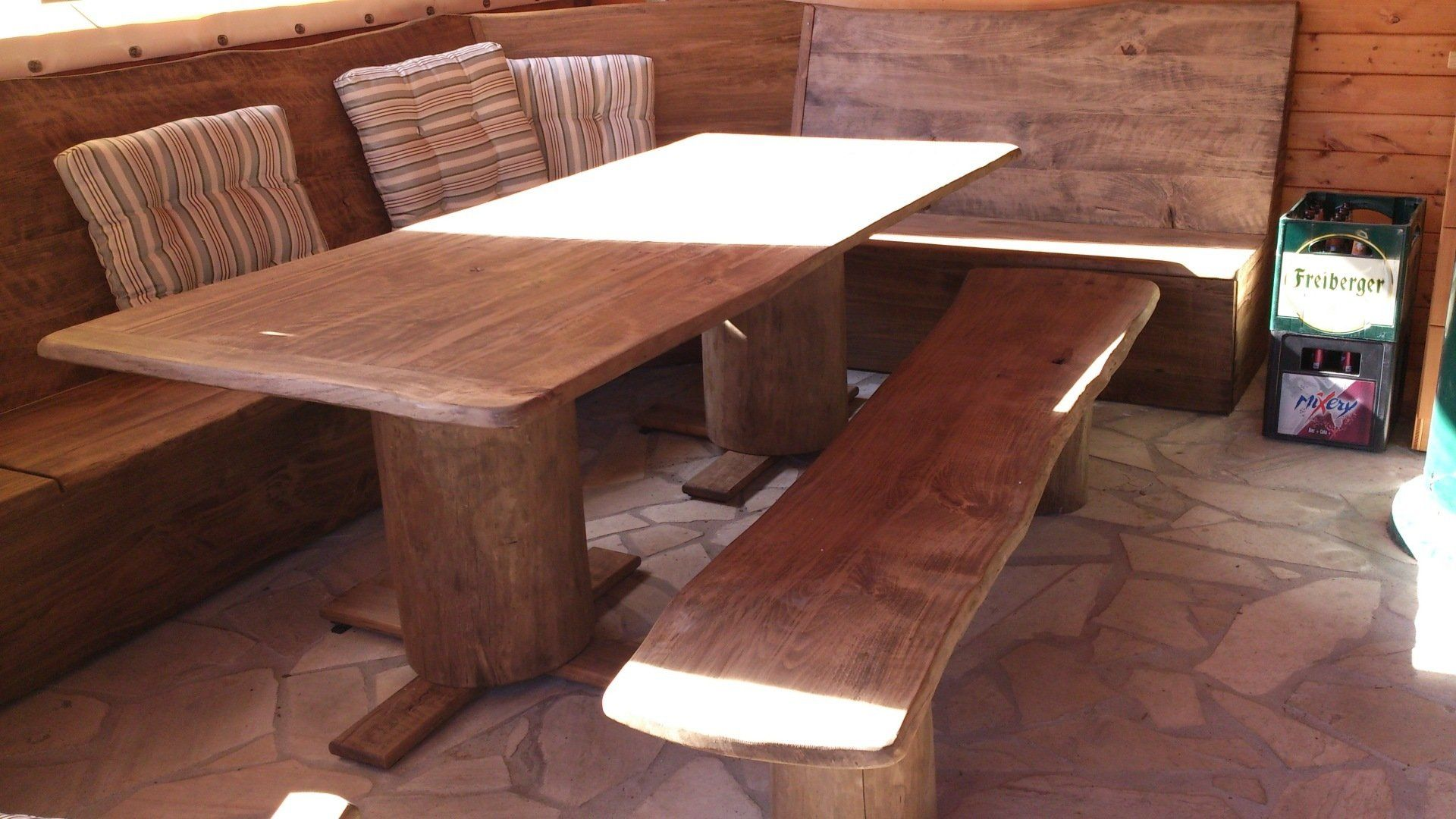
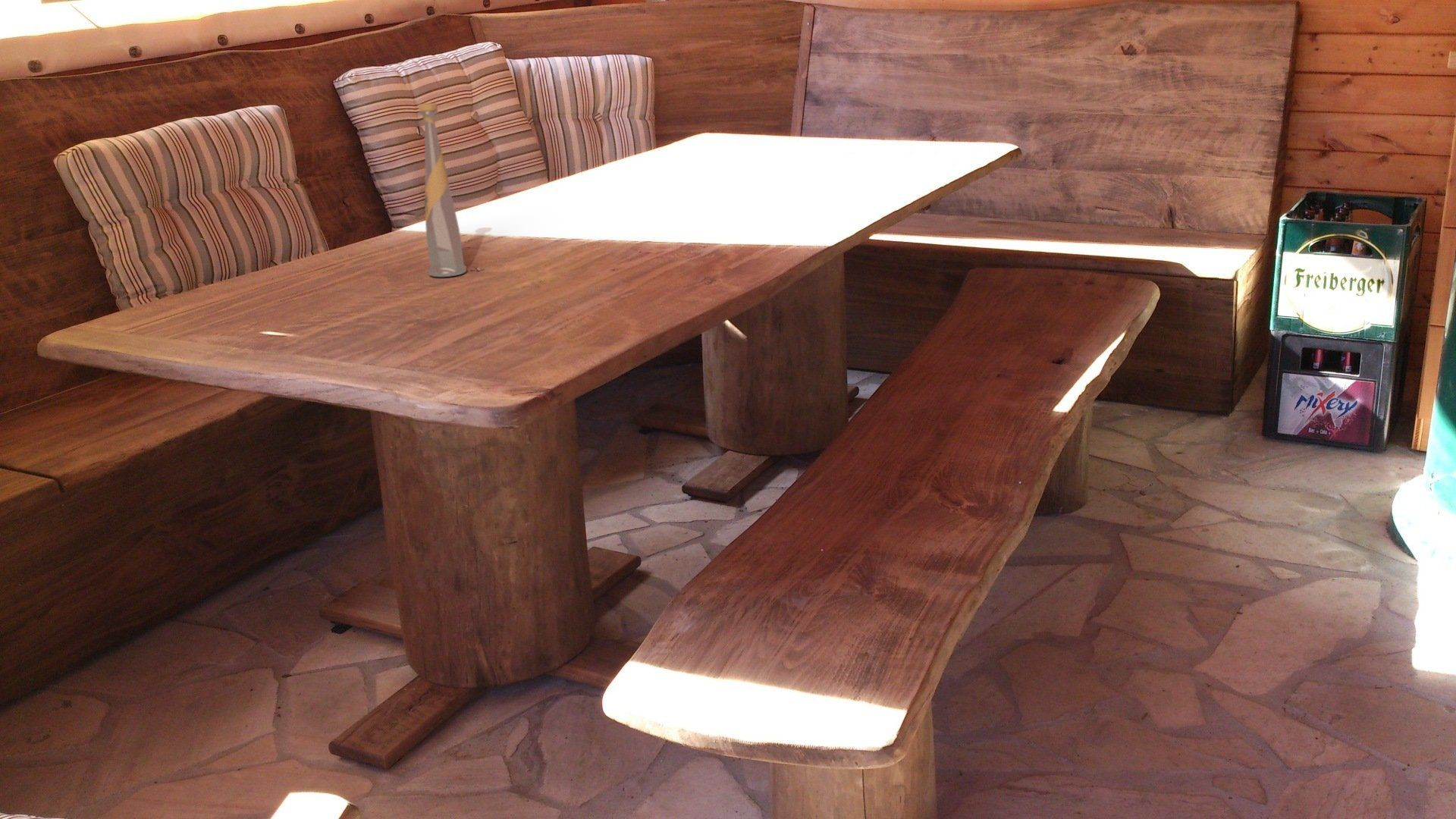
+ bottle [417,102,467,278]
